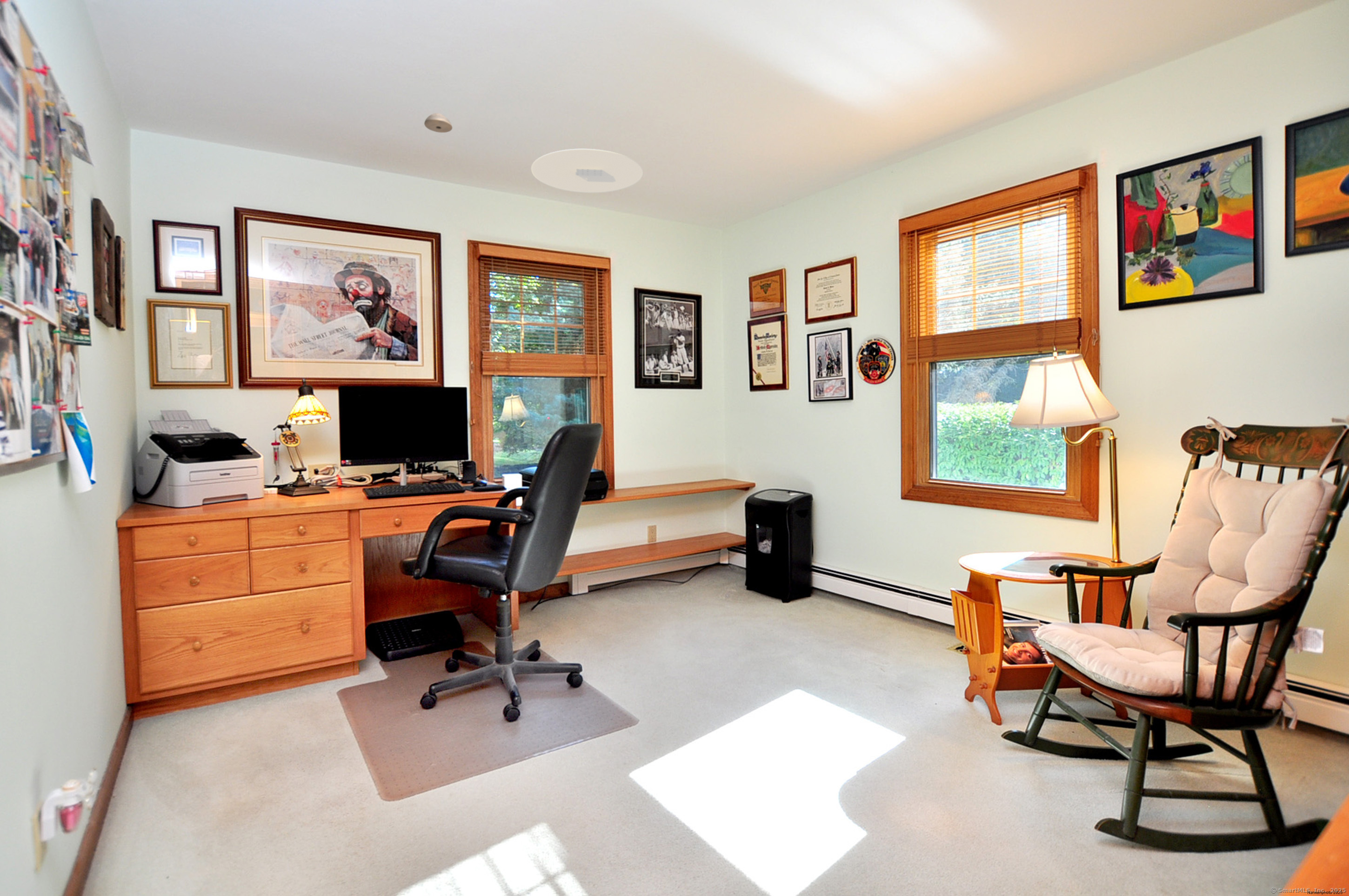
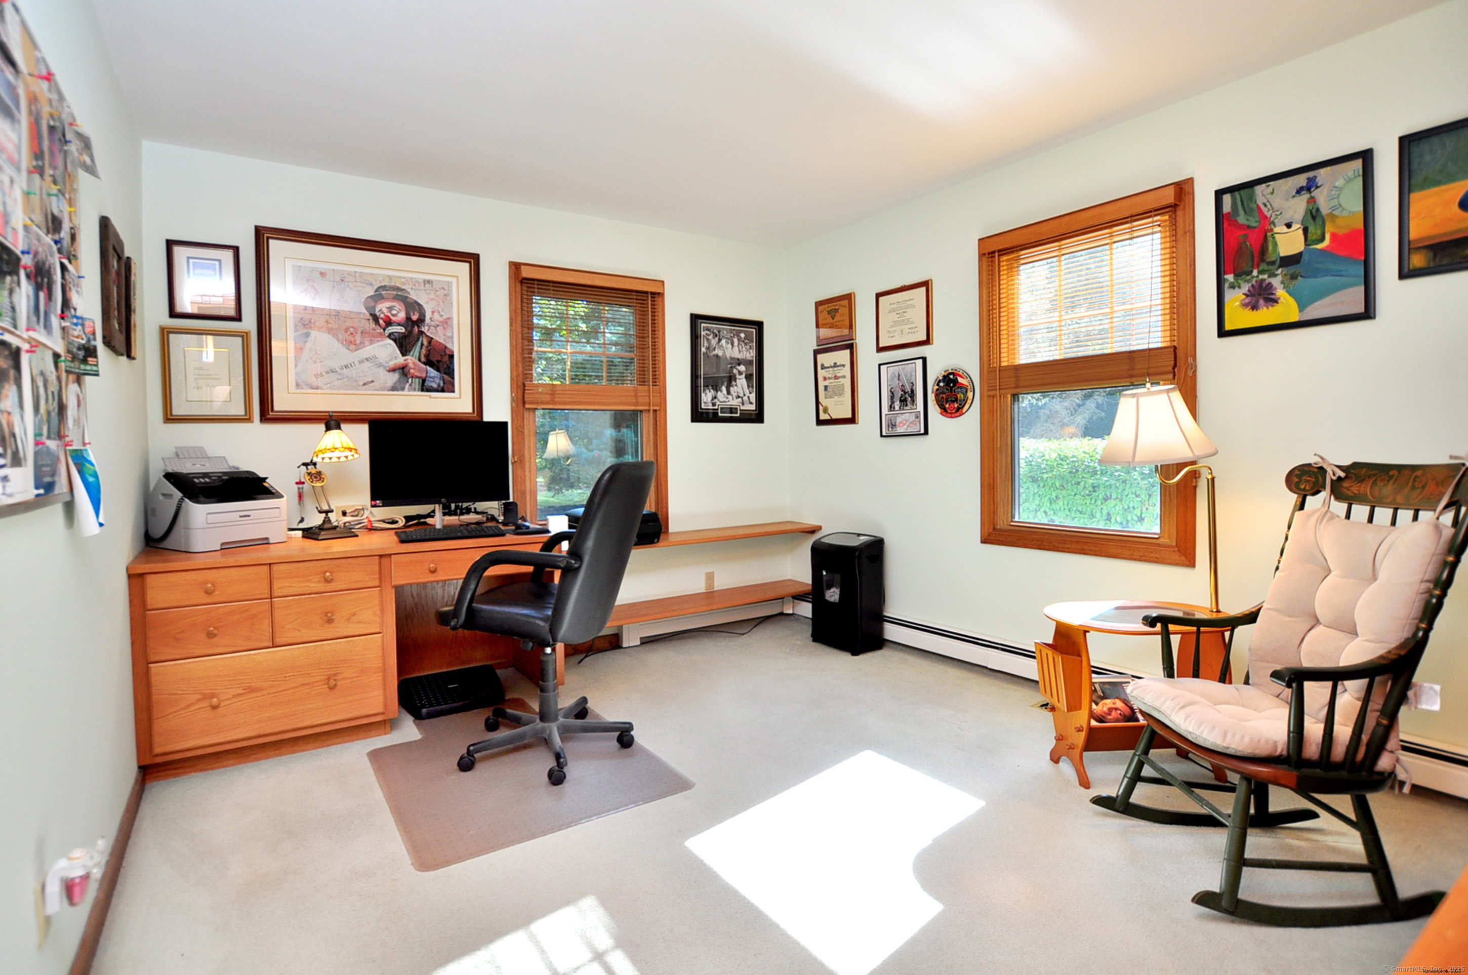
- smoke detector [424,113,453,133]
- ceiling light [531,148,643,194]
